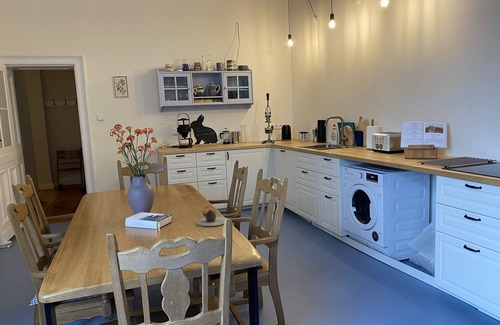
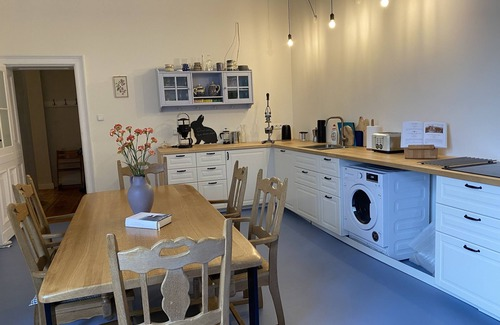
- teapot [195,206,229,227]
